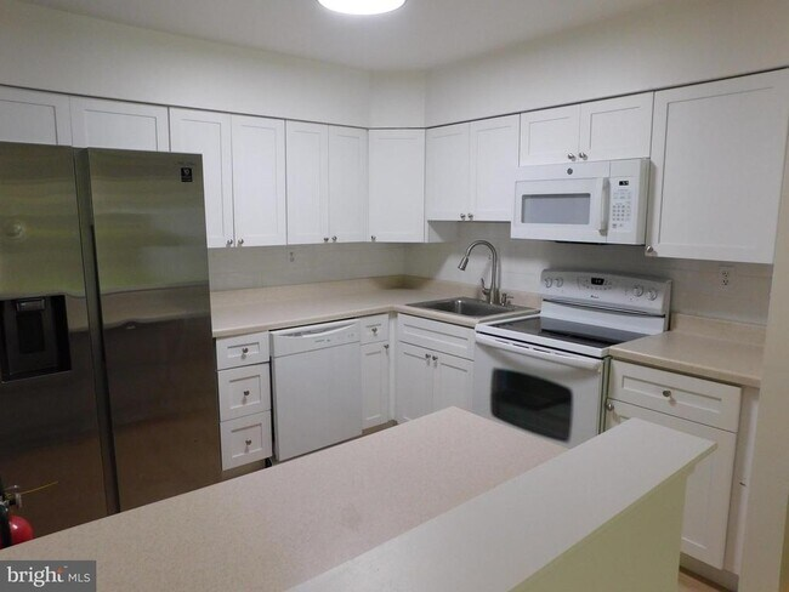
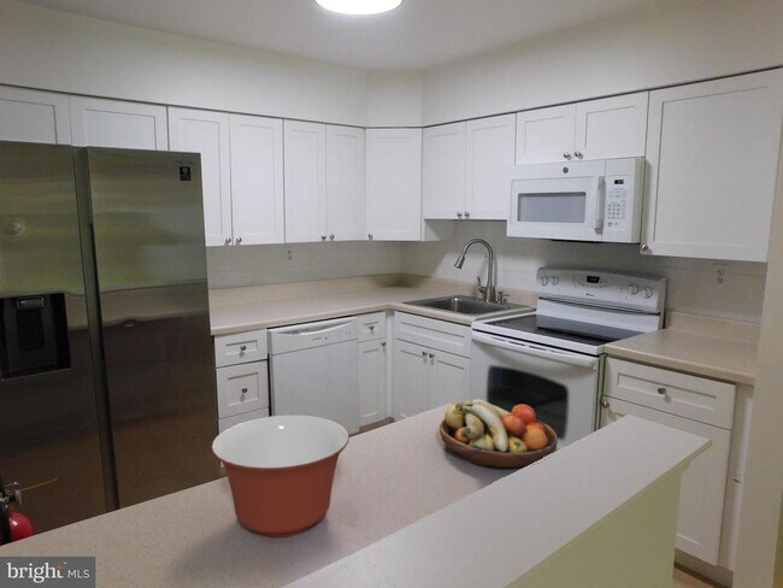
+ mixing bowl [210,414,351,539]
+ fruit bowl [438,398,559,470]
